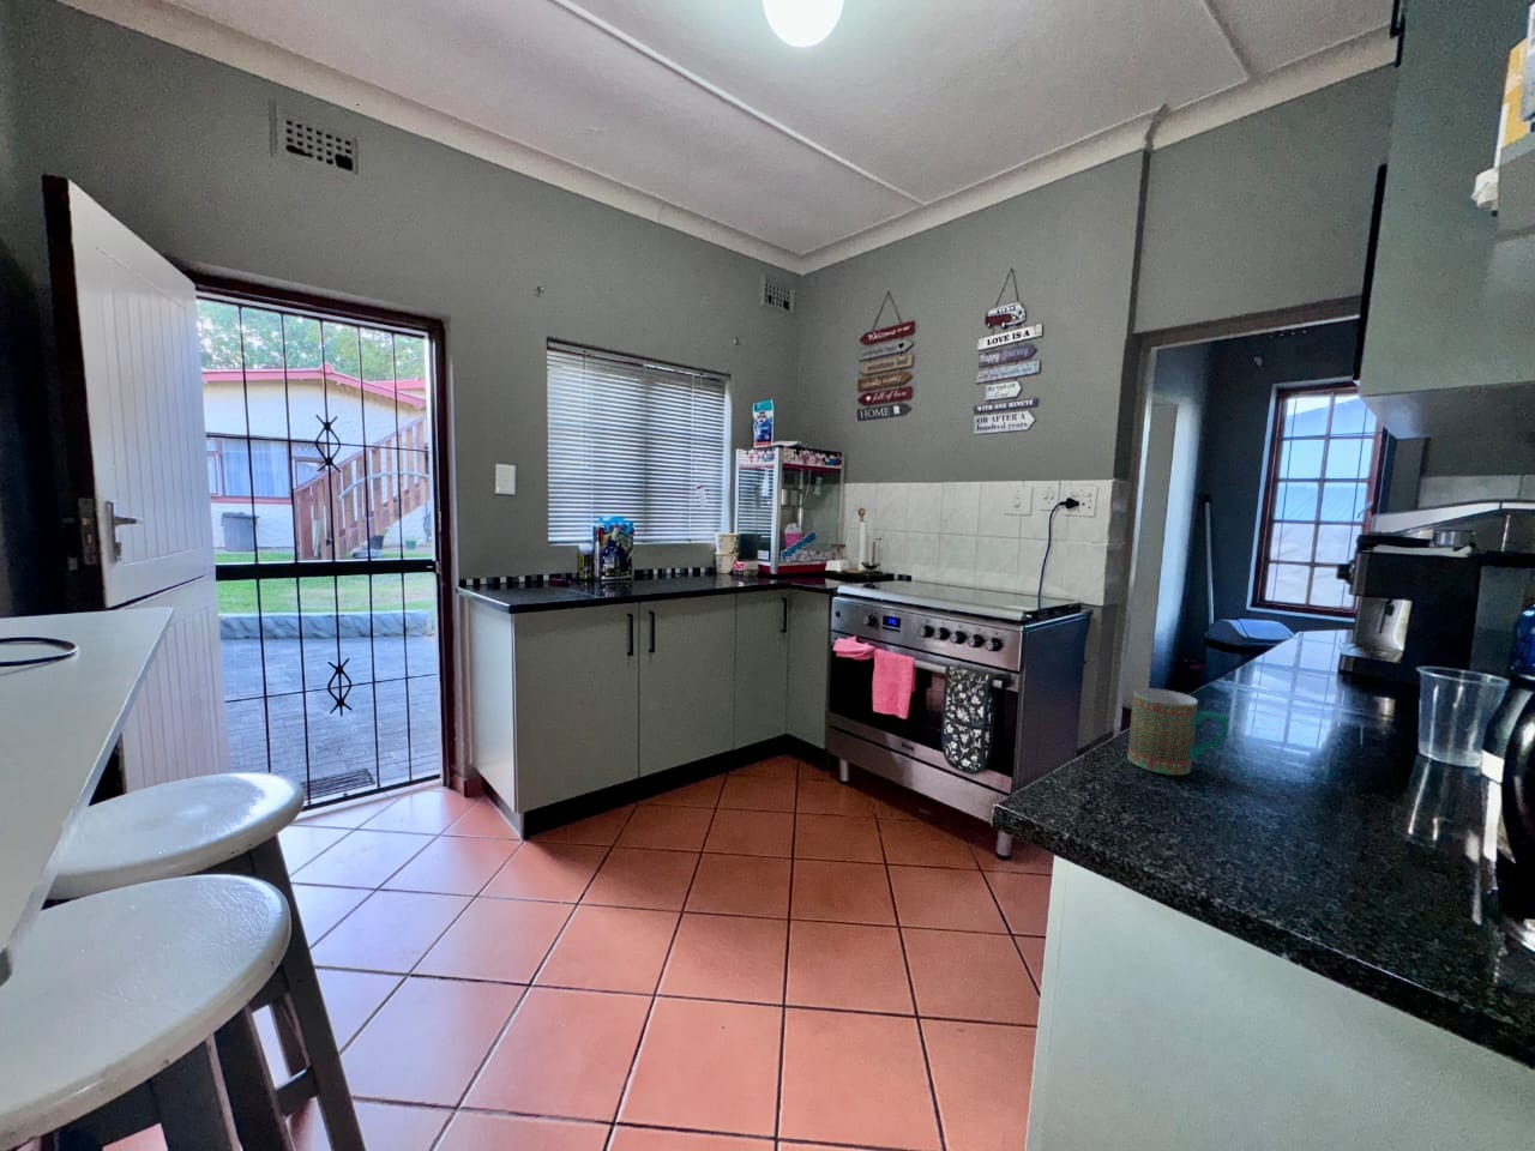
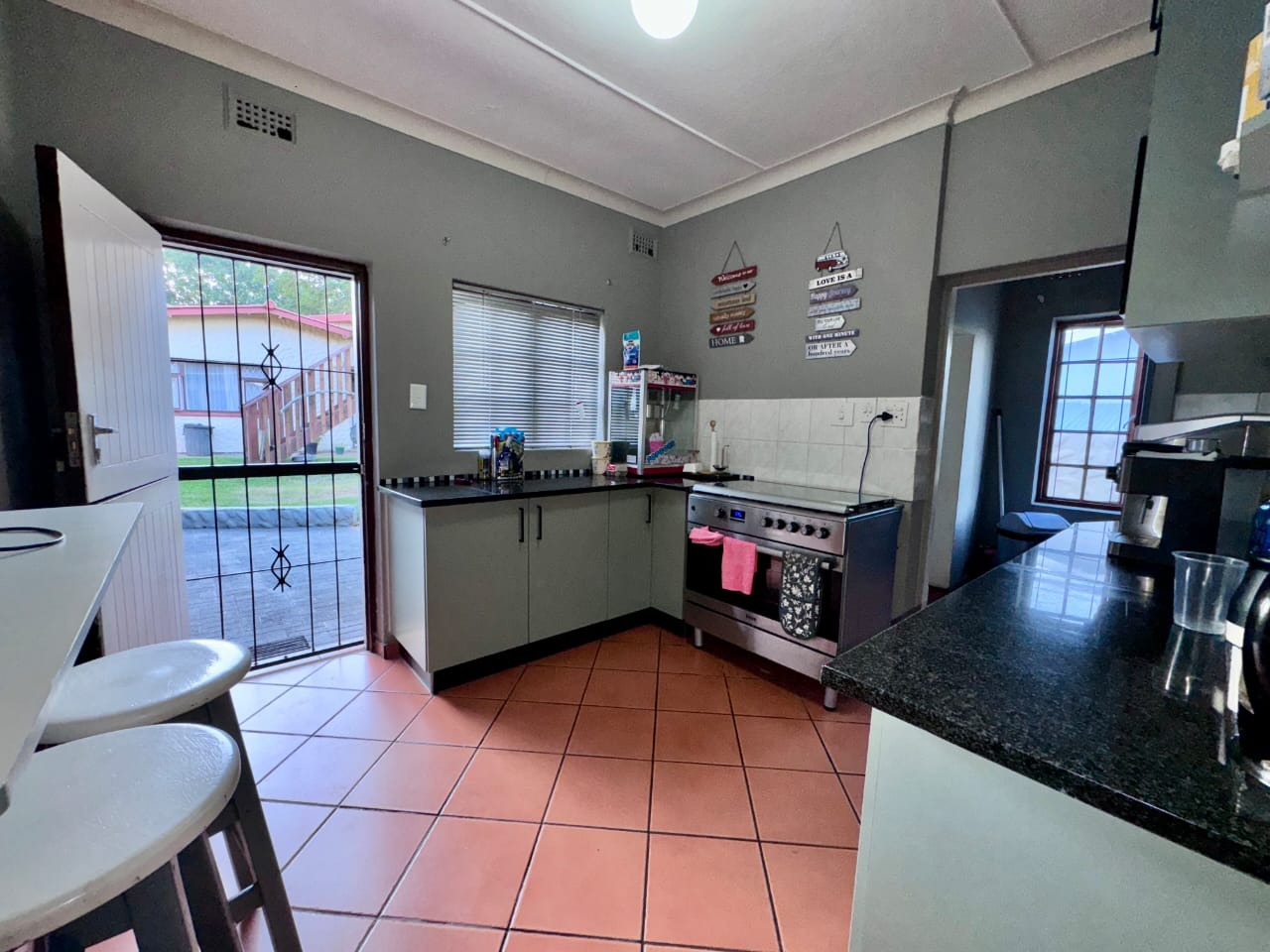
- mug [1126,687,1230,776]
